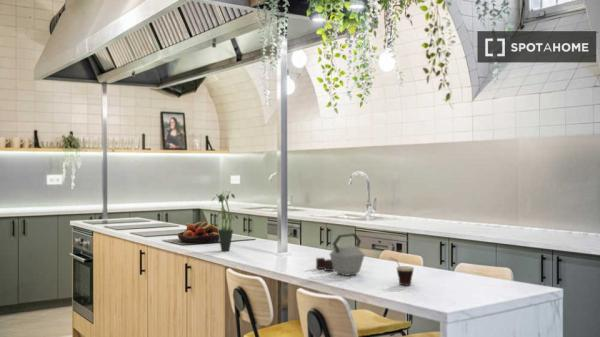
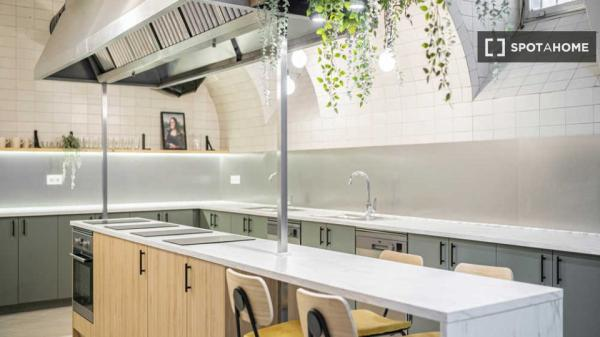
- potted plant [211,190,239,252]
- fruit bowl [177,221,220,244]
- kettle [315,232,366,277]
- cup [389,257,415,286]
